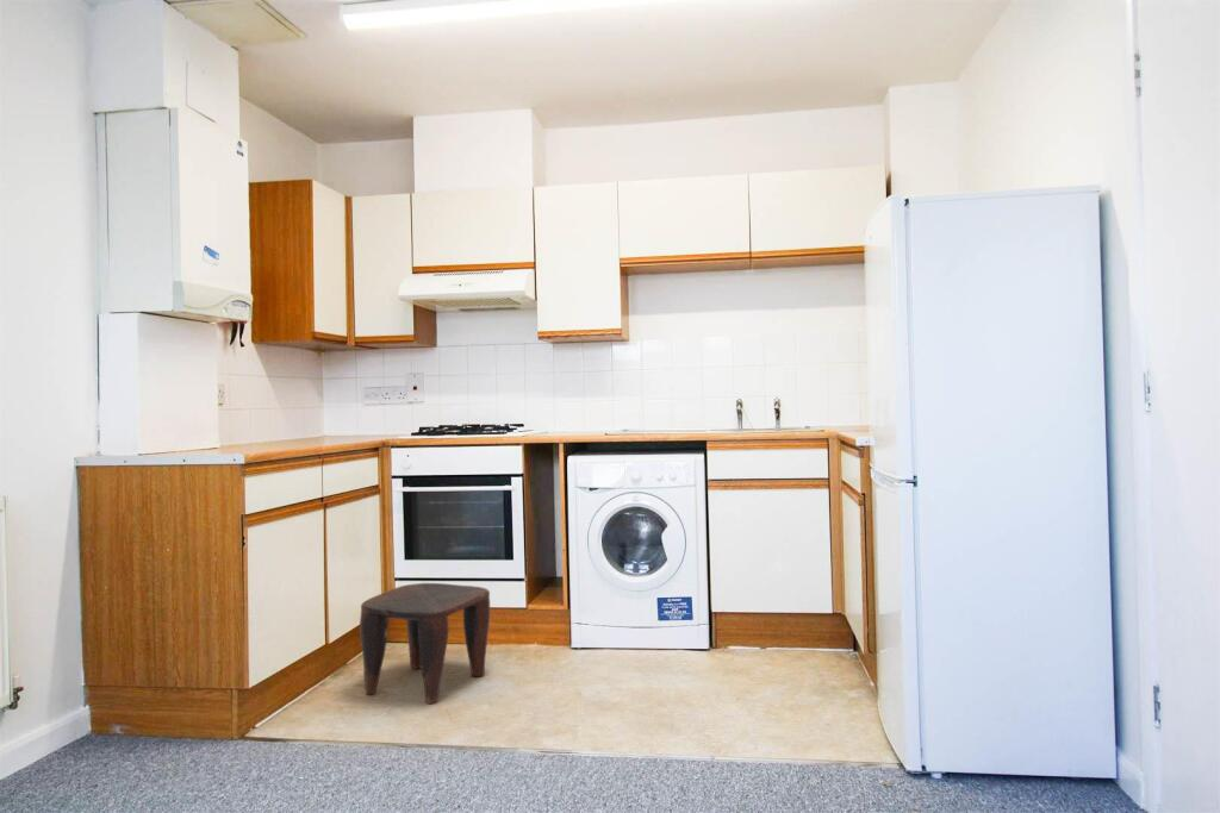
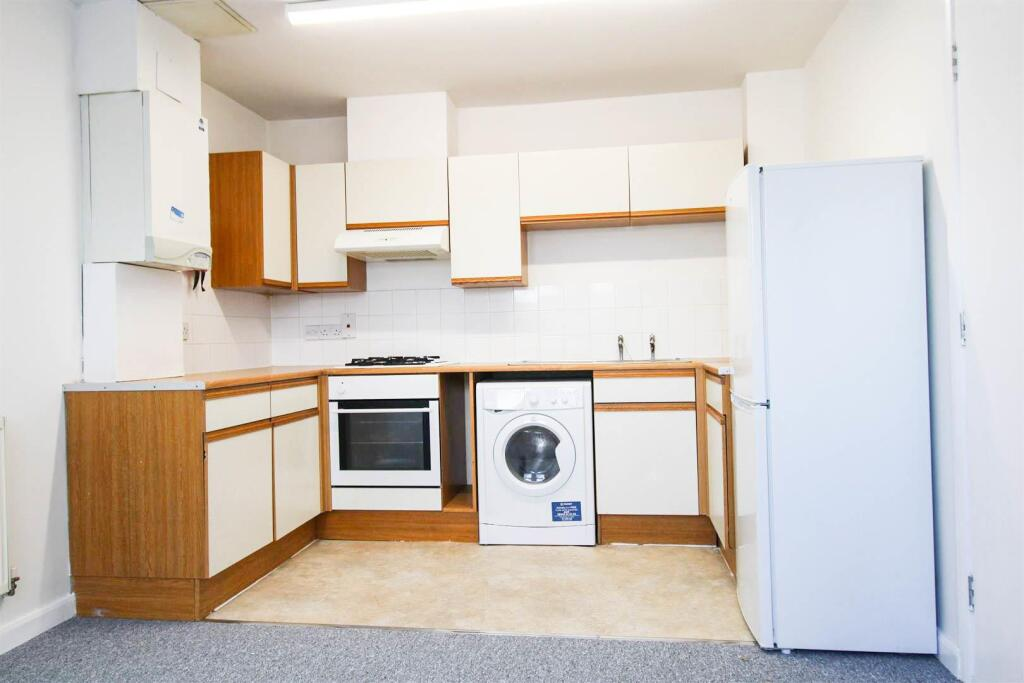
- stool [359,582,491,705]
